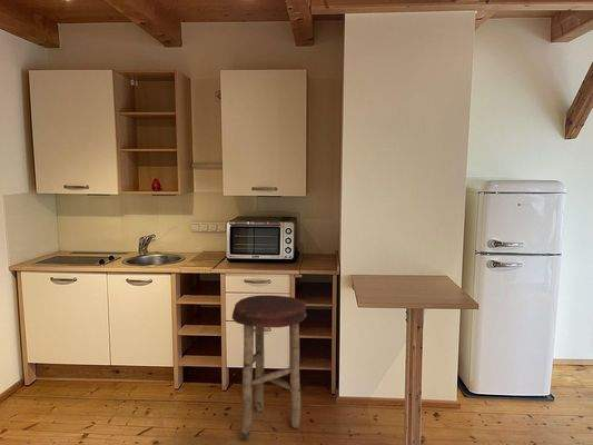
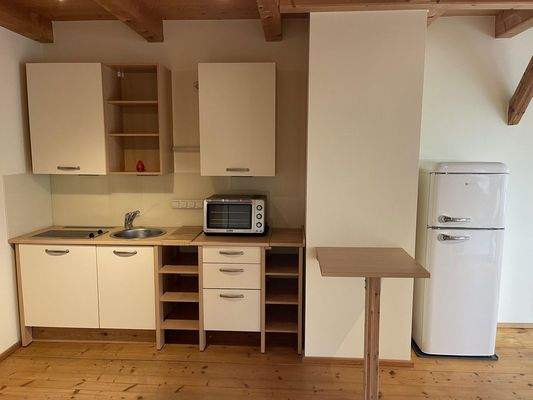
- stool [231,295,308,441]
